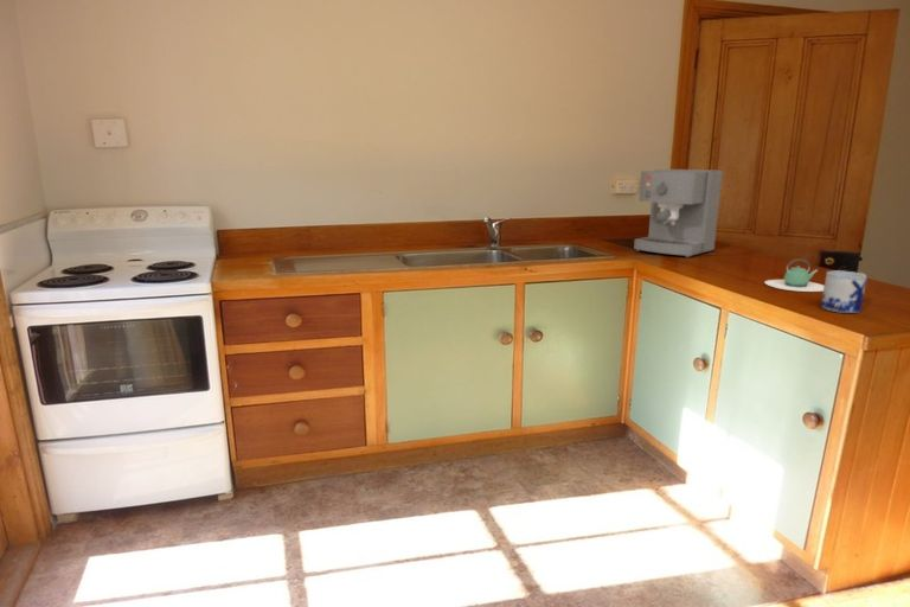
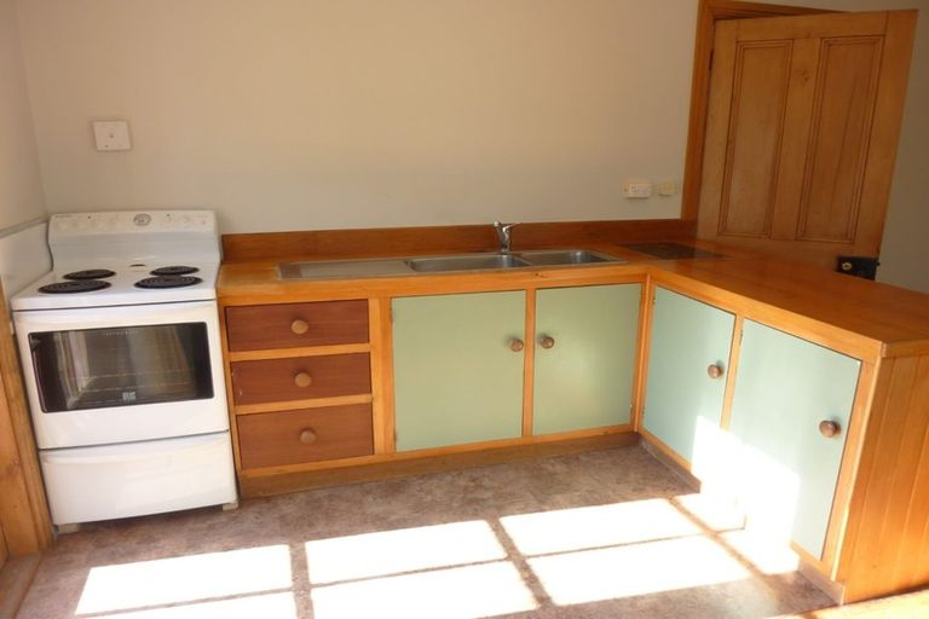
- coffee maker [633,168,724,258]
- mug [820,269,869,314]
- teapot [763,257,825,293]
